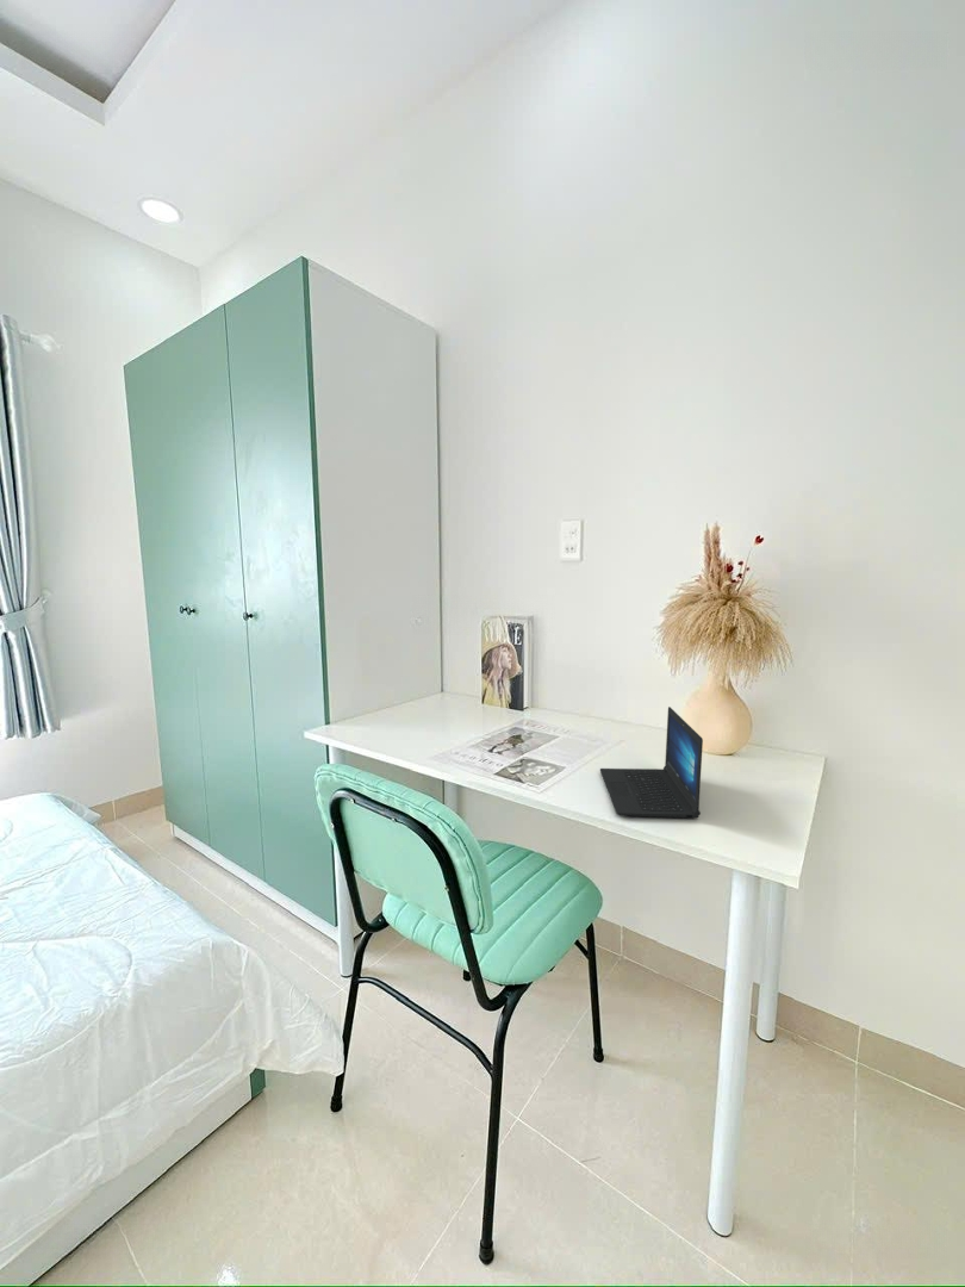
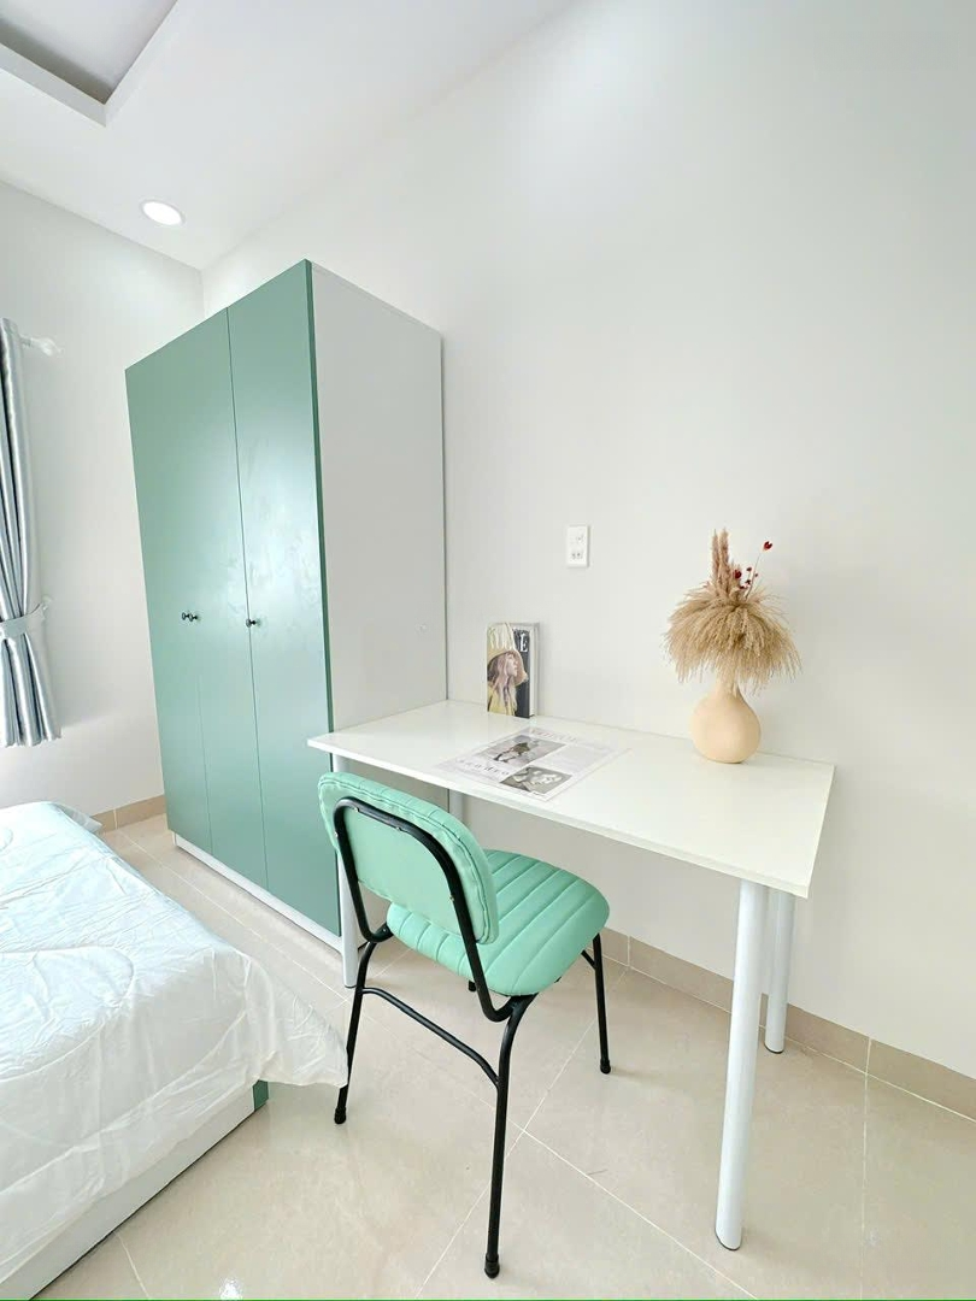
- laptop [599,705,704,819]
